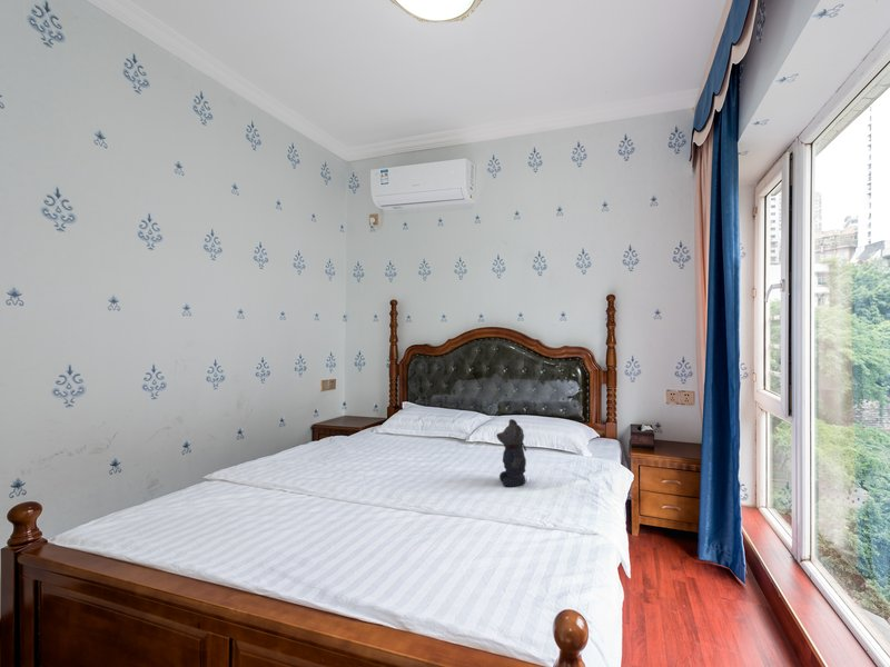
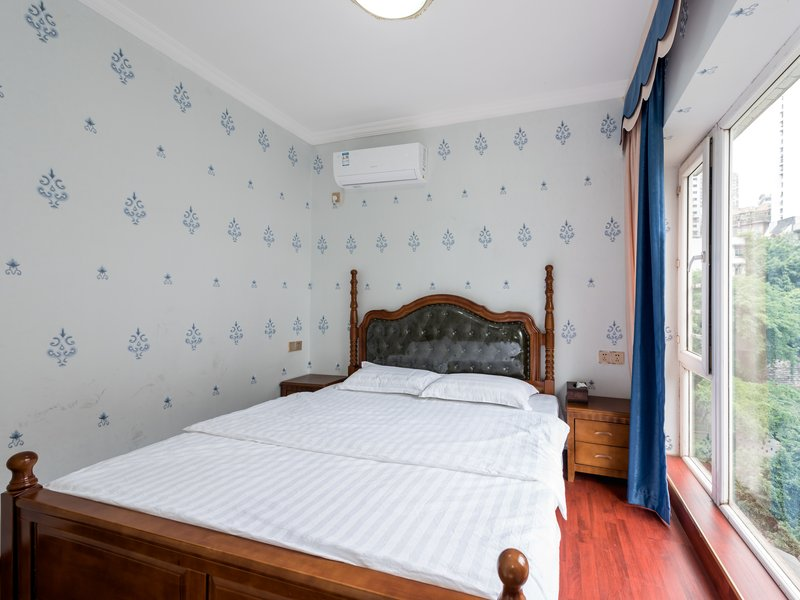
- bear [495,418,527,488]
